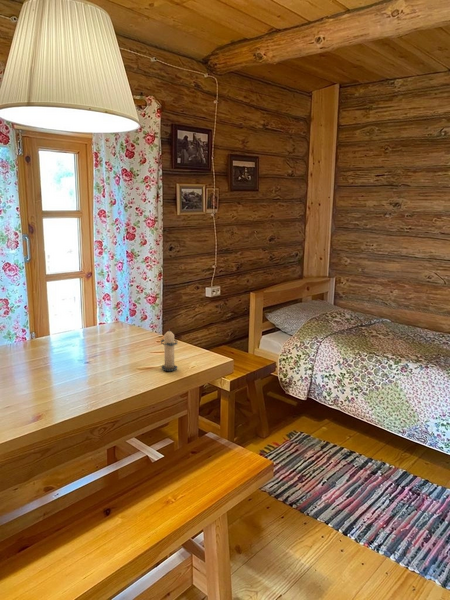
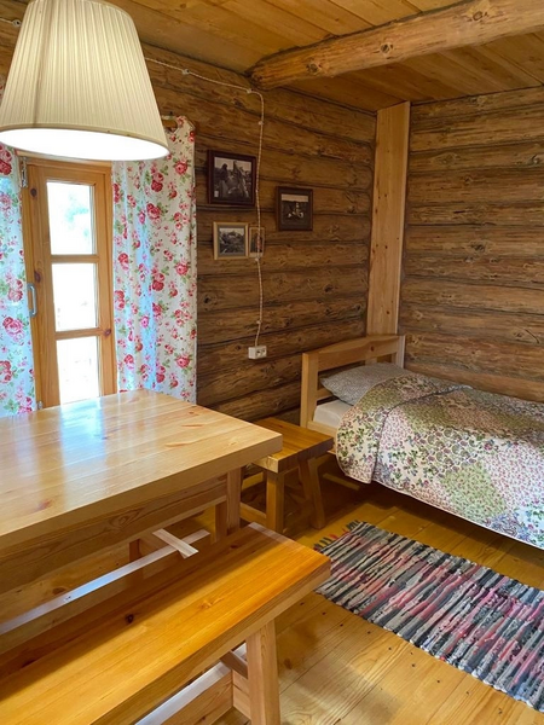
- candle [159,328,178,372]
